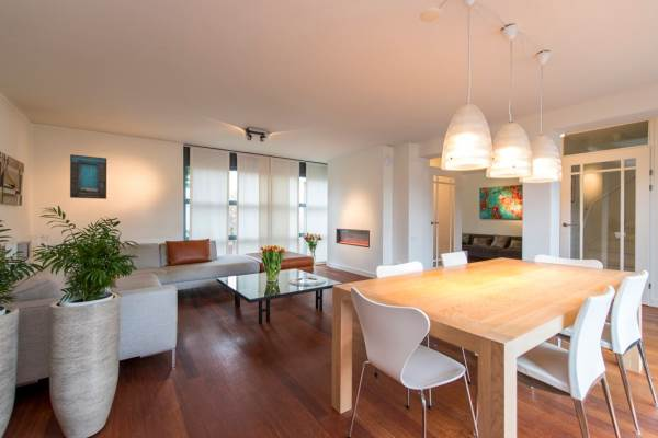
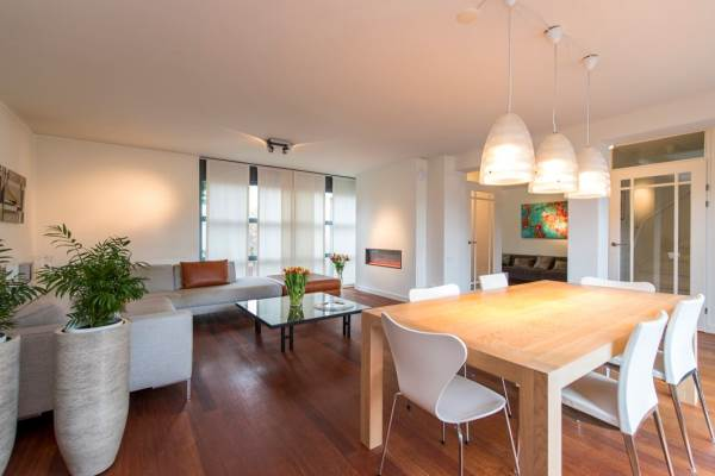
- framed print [69,153,107,200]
